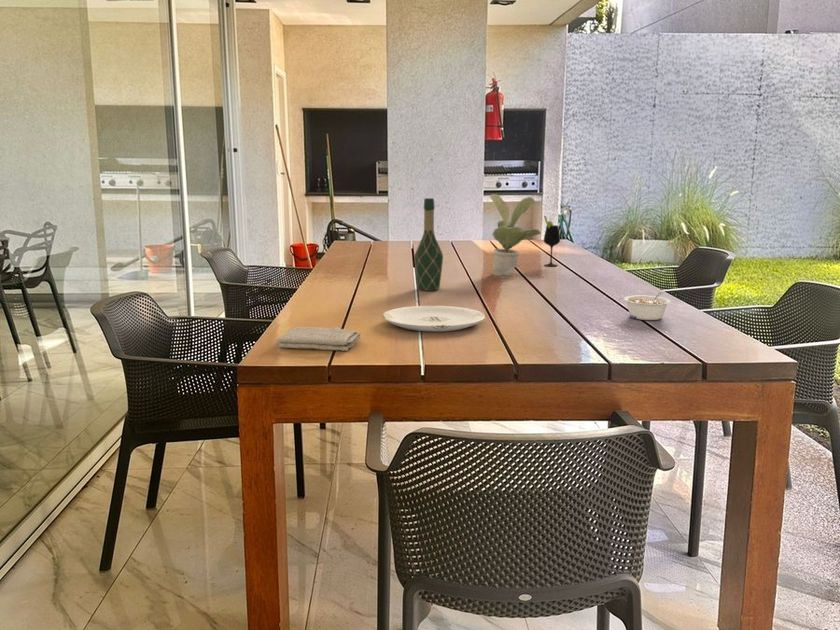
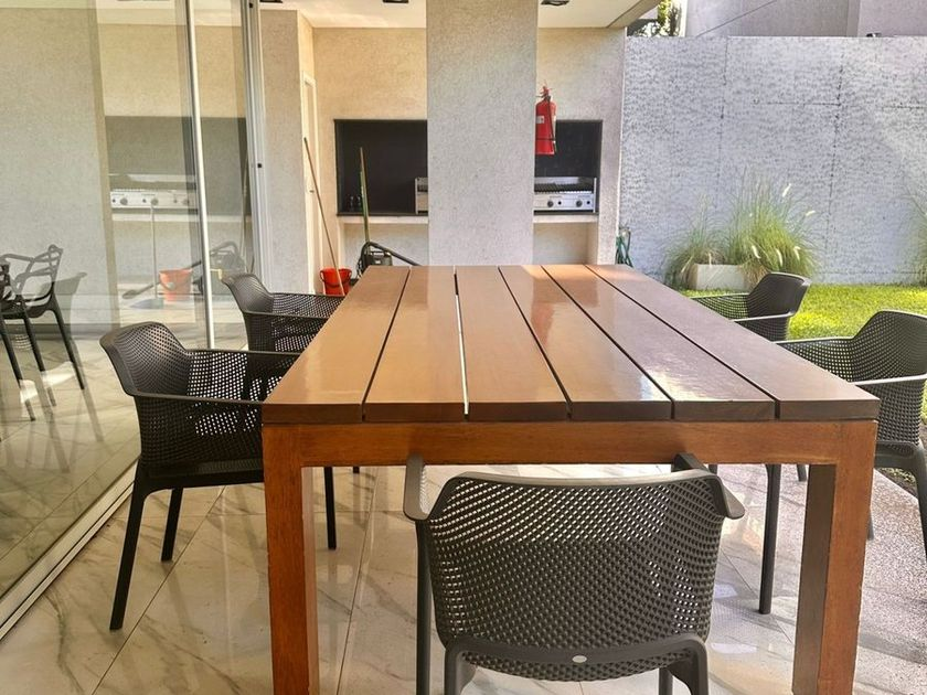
- washcloth [275,326,361,352]
- wine glass [543,215,561,267]
- potted plant [489,193,542,277]
- plate [382,305,486,332]
- legume [623,291,672,321]
- wine bottle [413,197,444,292]
